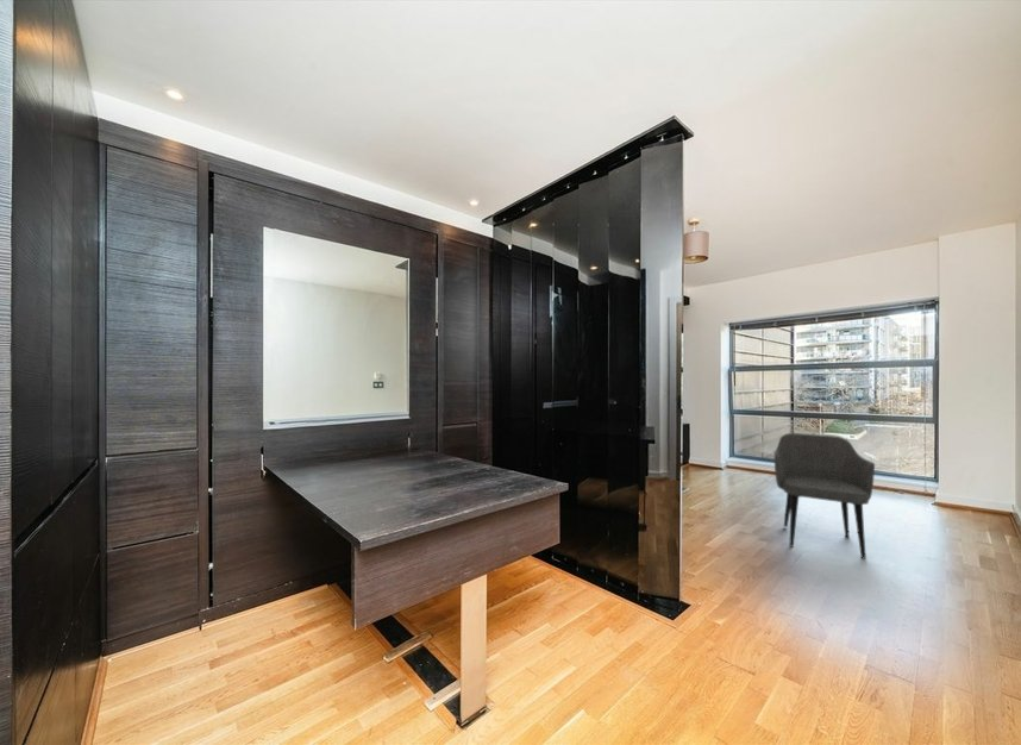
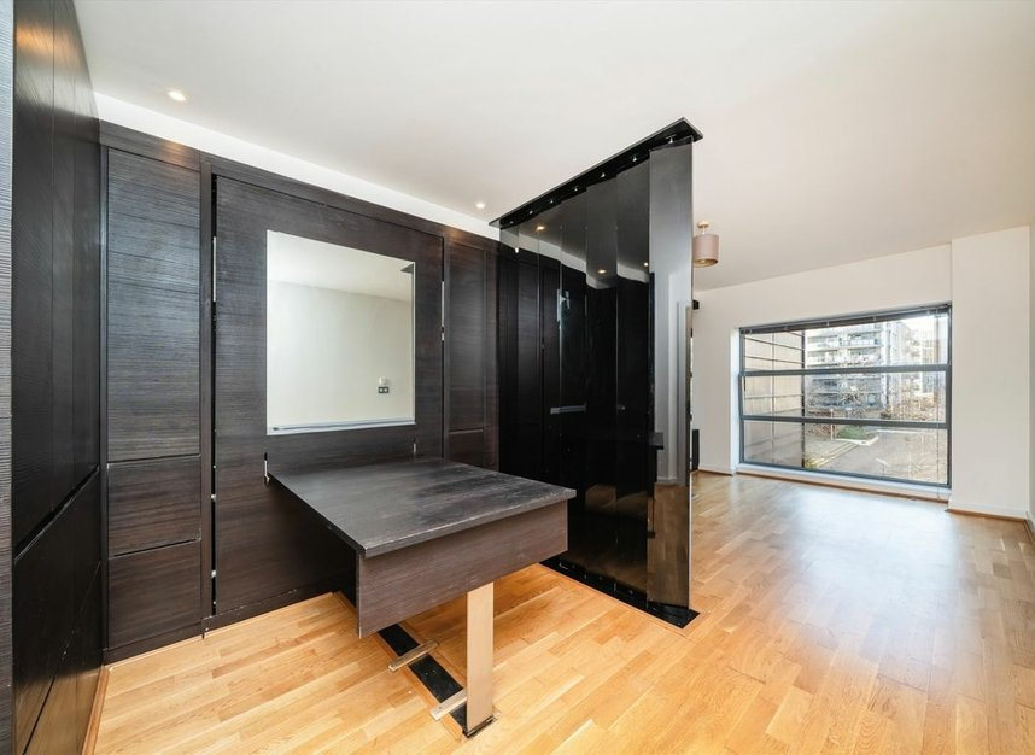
- armchair [772,432,876,561]
